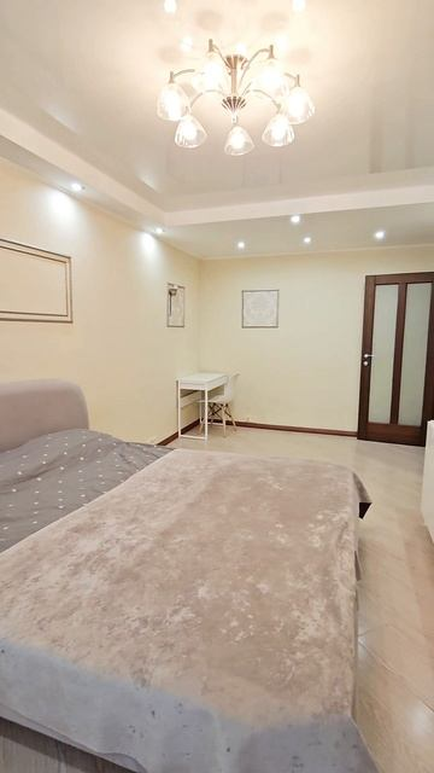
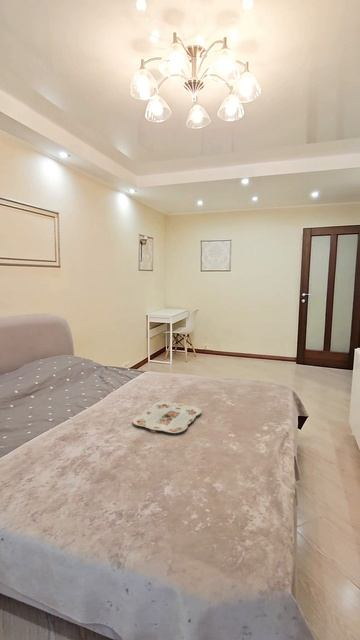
+ serving tray [132,401,202,434]
